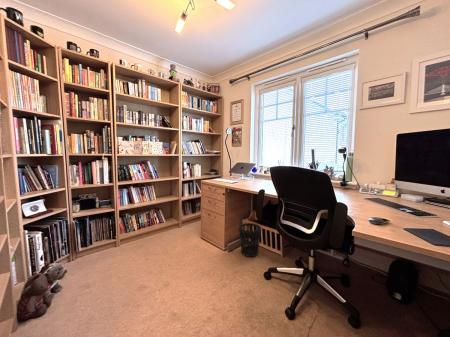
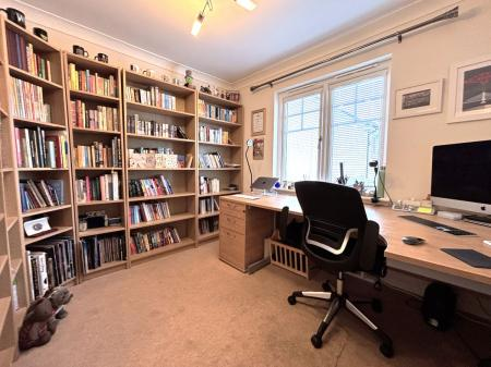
- wastebasket [238,222,262,258]
